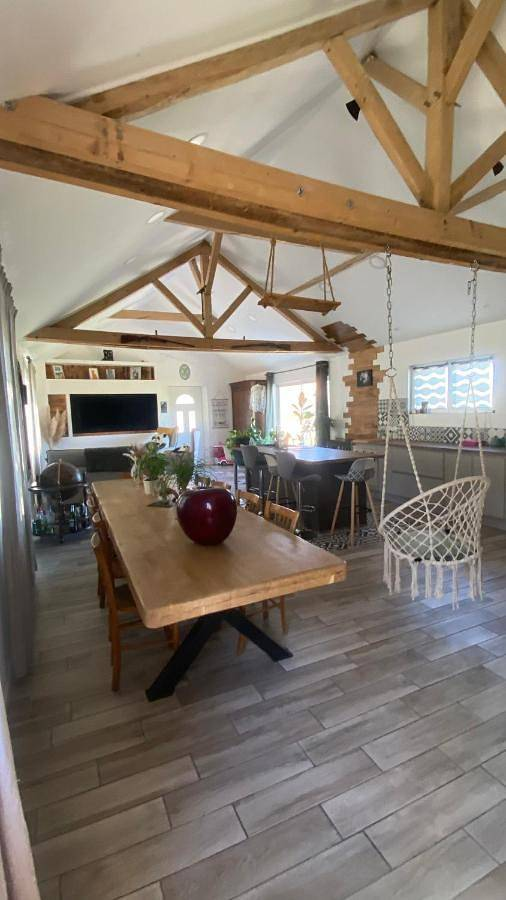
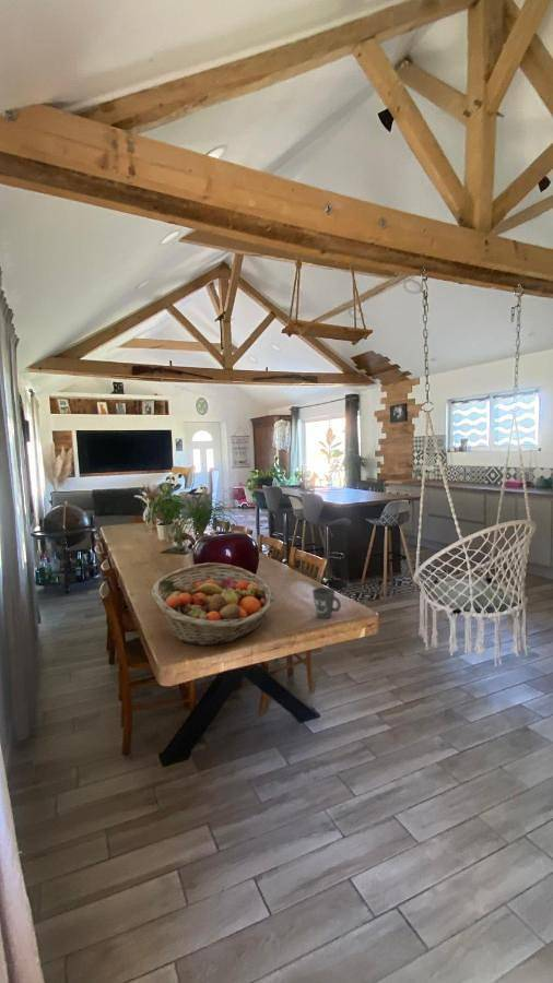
+ fruit basket [151,561,275,647]
+ mug [311,587,342,619]
